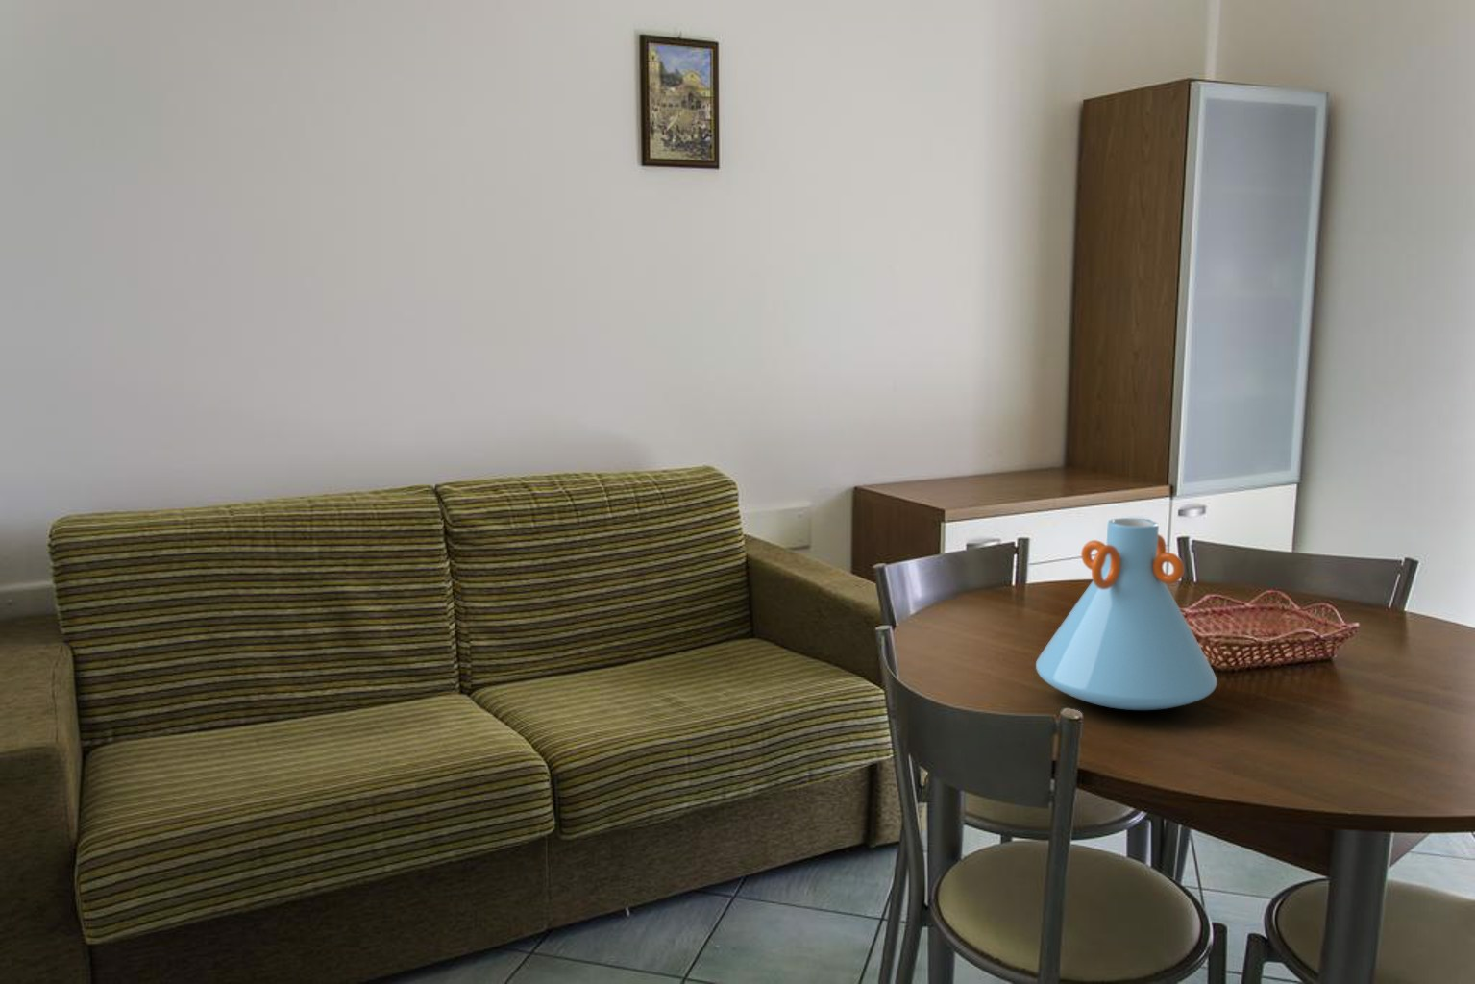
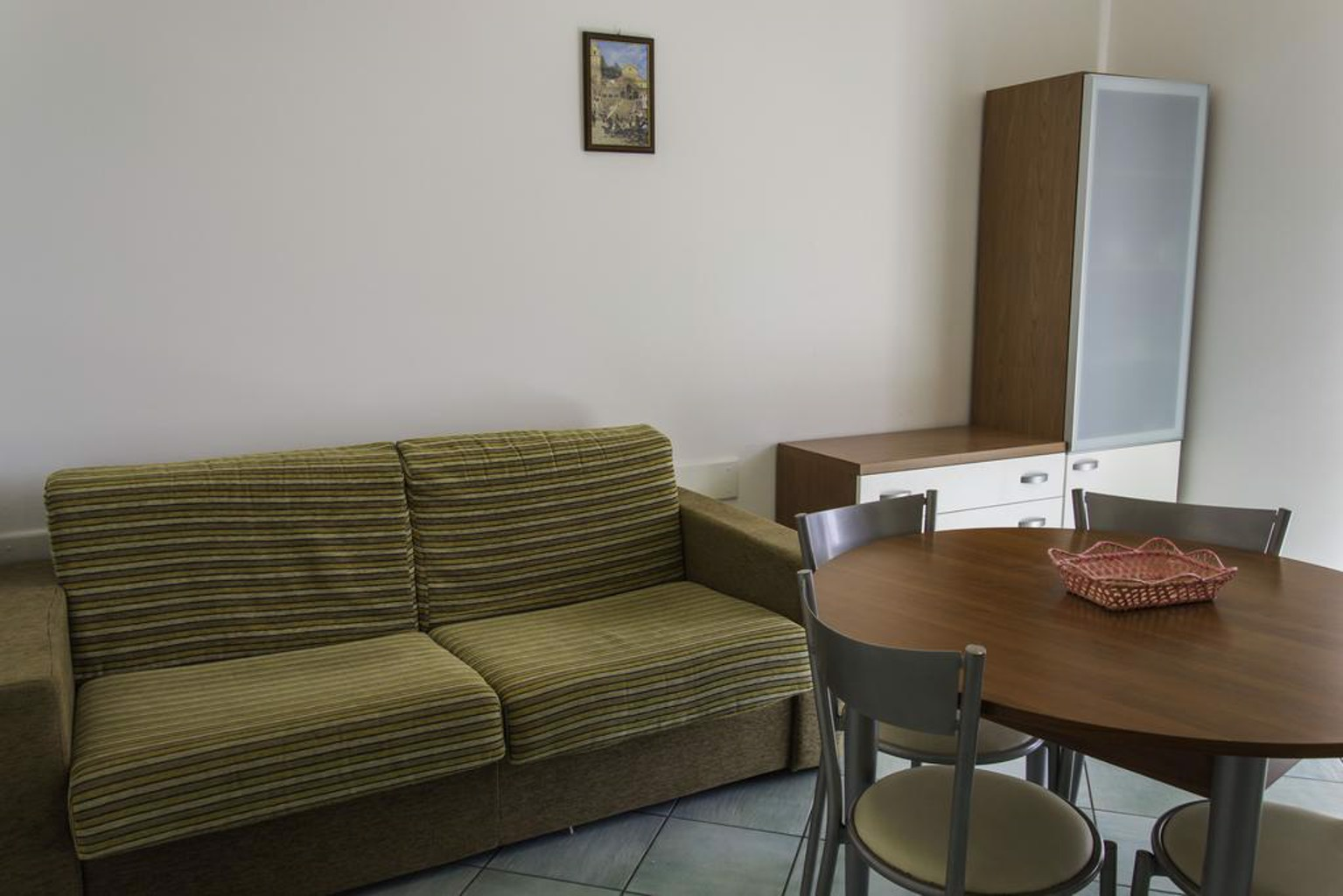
- vase [1035,517,1218,712]
